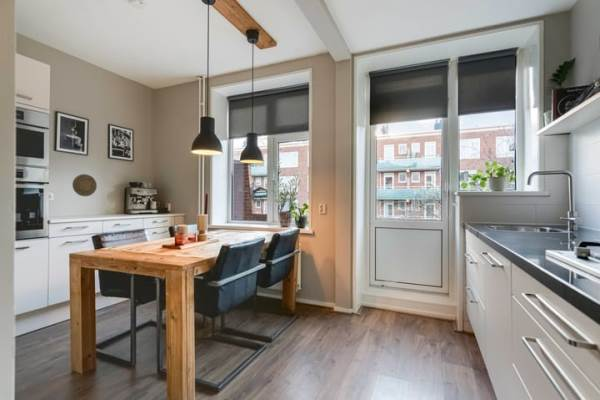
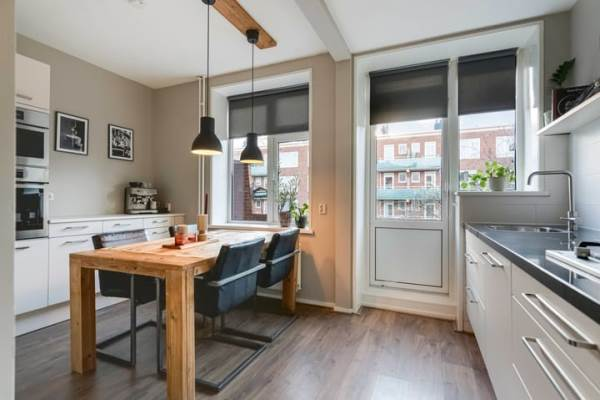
- decorative plate [71,173,98,197]
